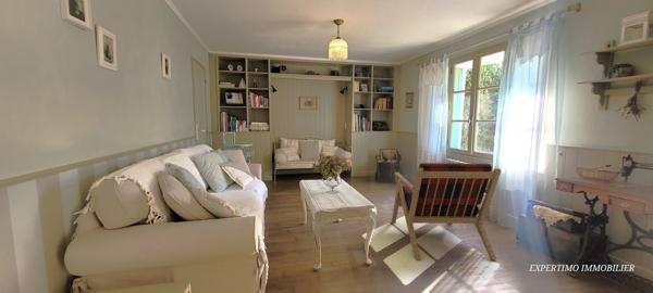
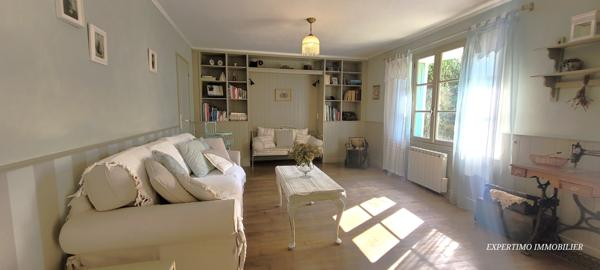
- armchair [391,162,502,260]
